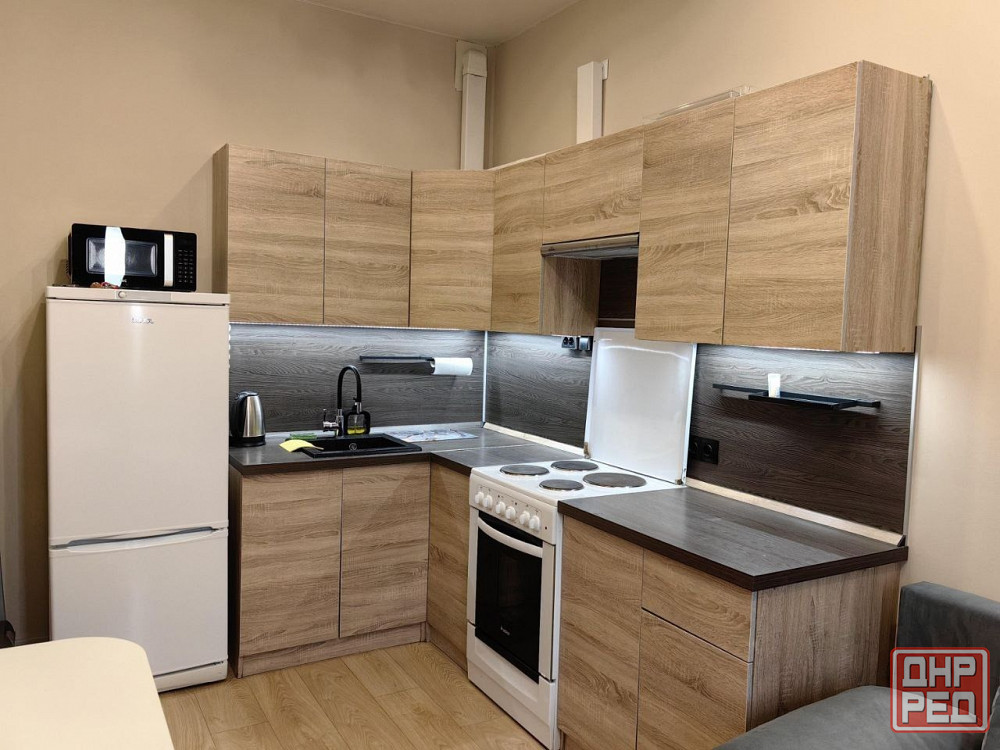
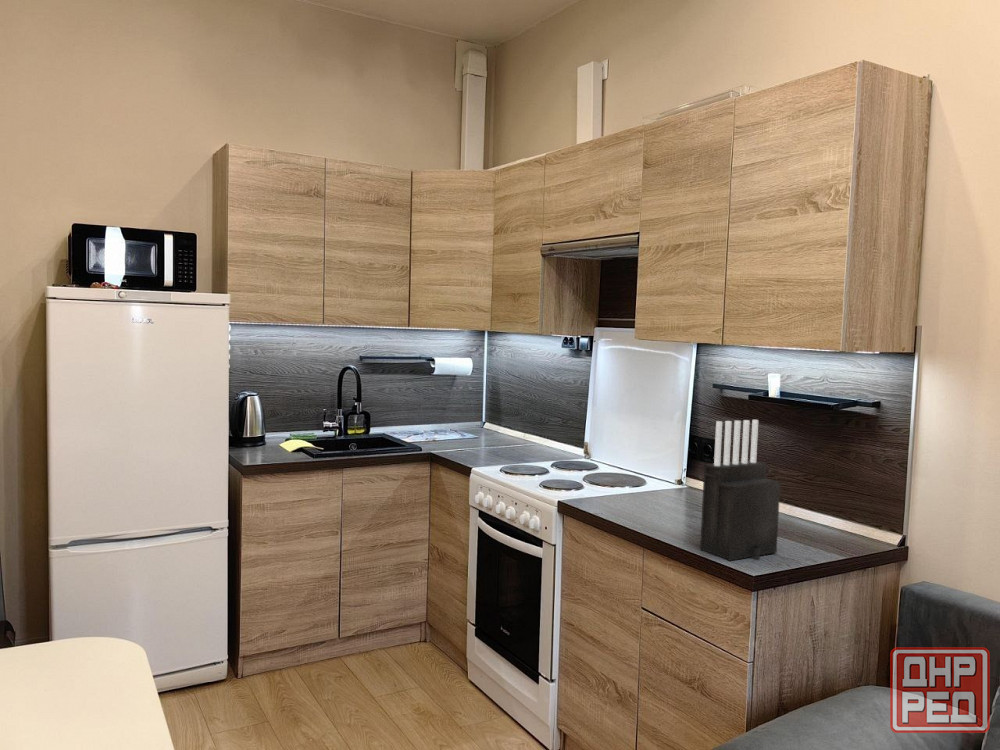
+ knife block [699,419,781,562]
